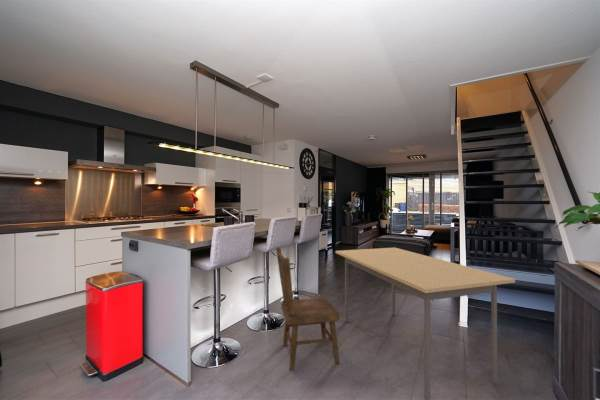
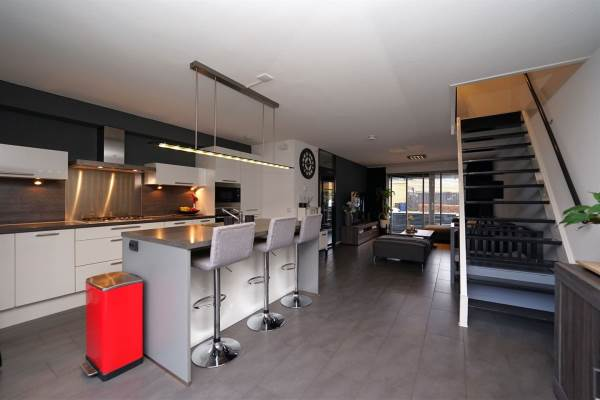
- dining table [335,247,516,400]
- dining chair [275,246,340,371]
